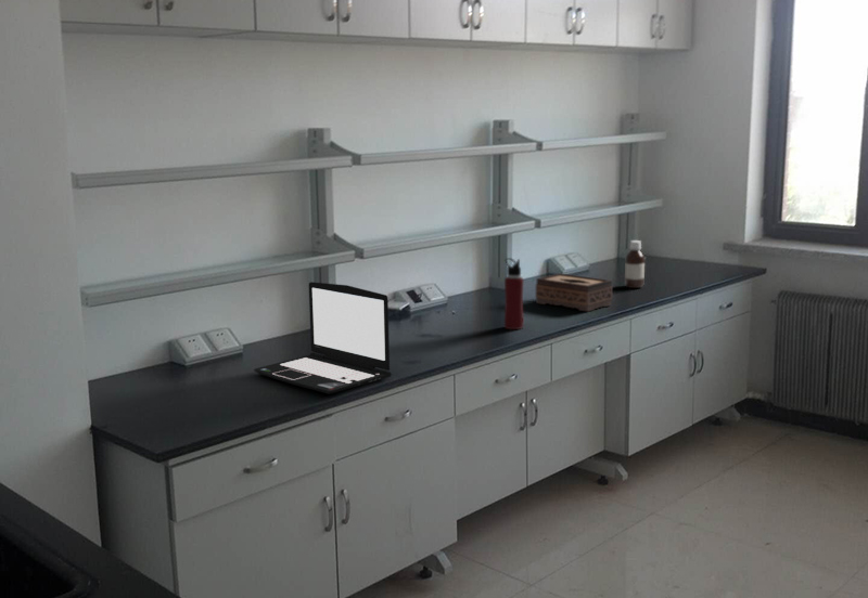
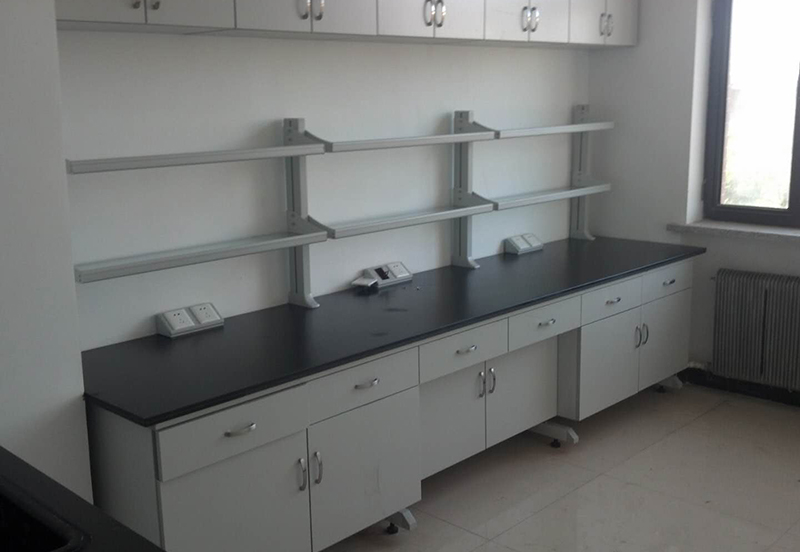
- laptop [253,281,393,394]
- tissue box [535,272,613,313]
- water bottle [503,257,525,330]
- bottle [624,239,646,289]
